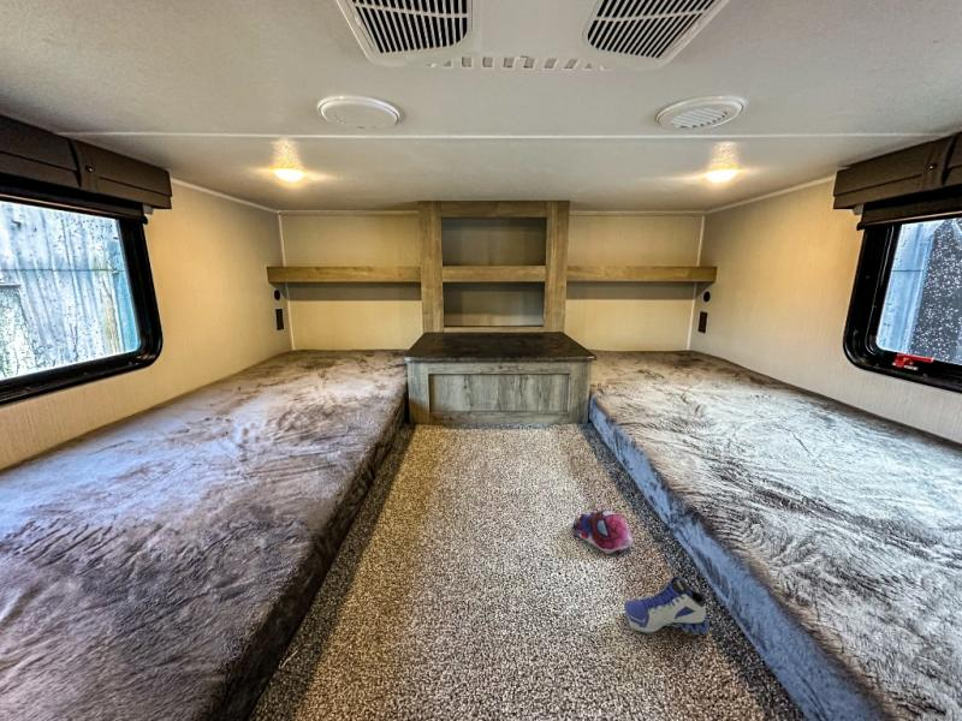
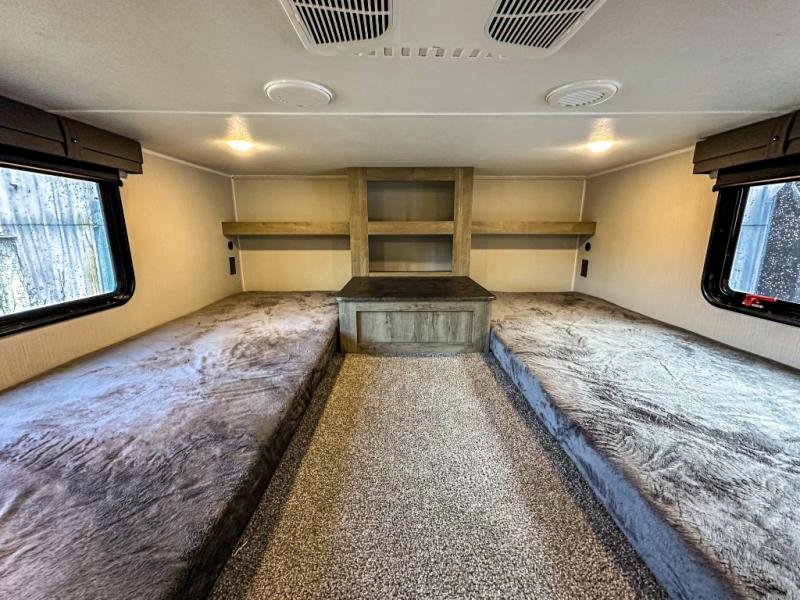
- plush toy [570,508,635,555]
- sneaker [623,576,711,636]
